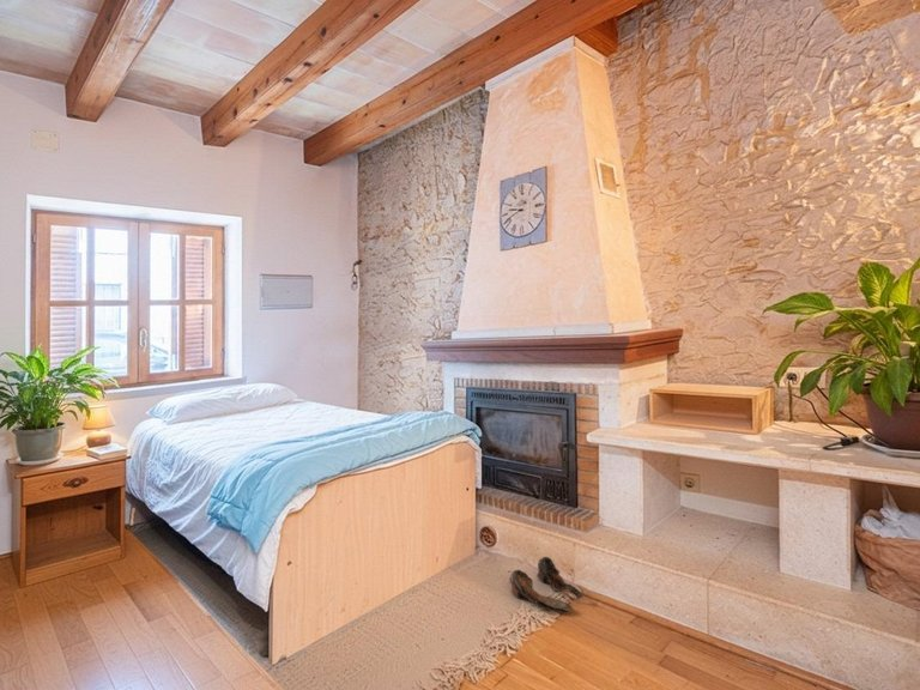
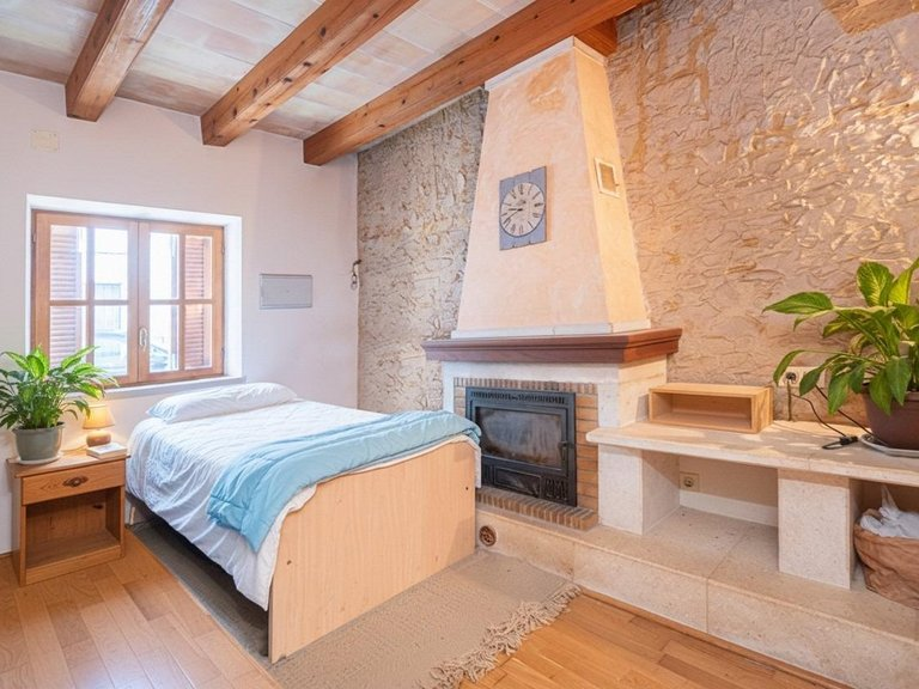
- shoes [508,556,585,612]
